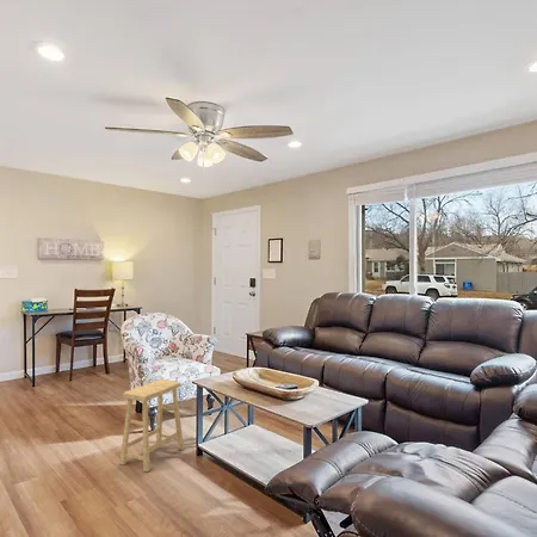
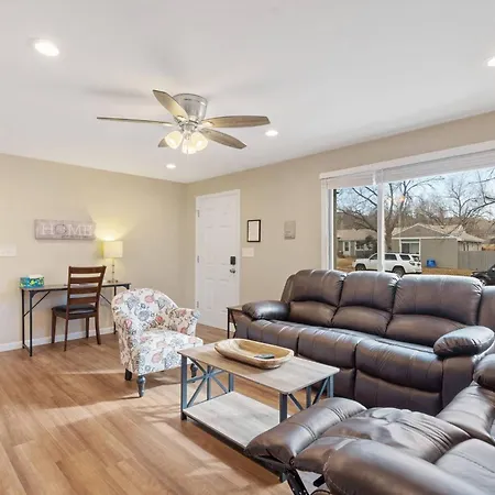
- footstool [118,378,185,474]
